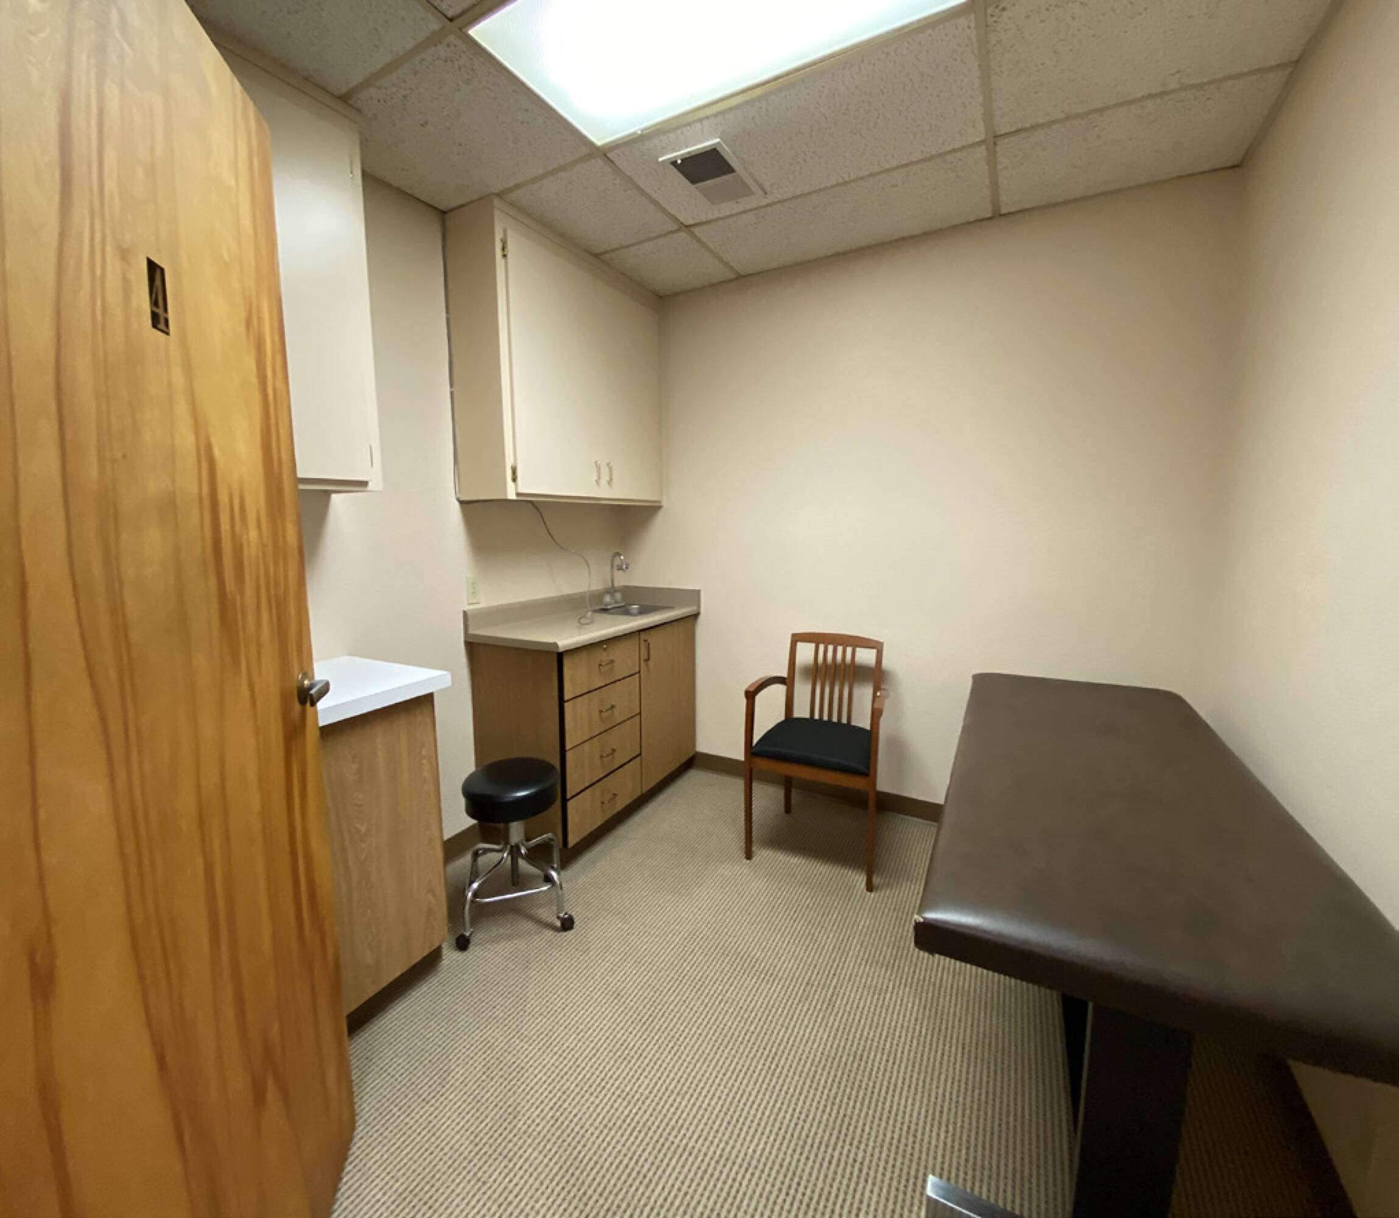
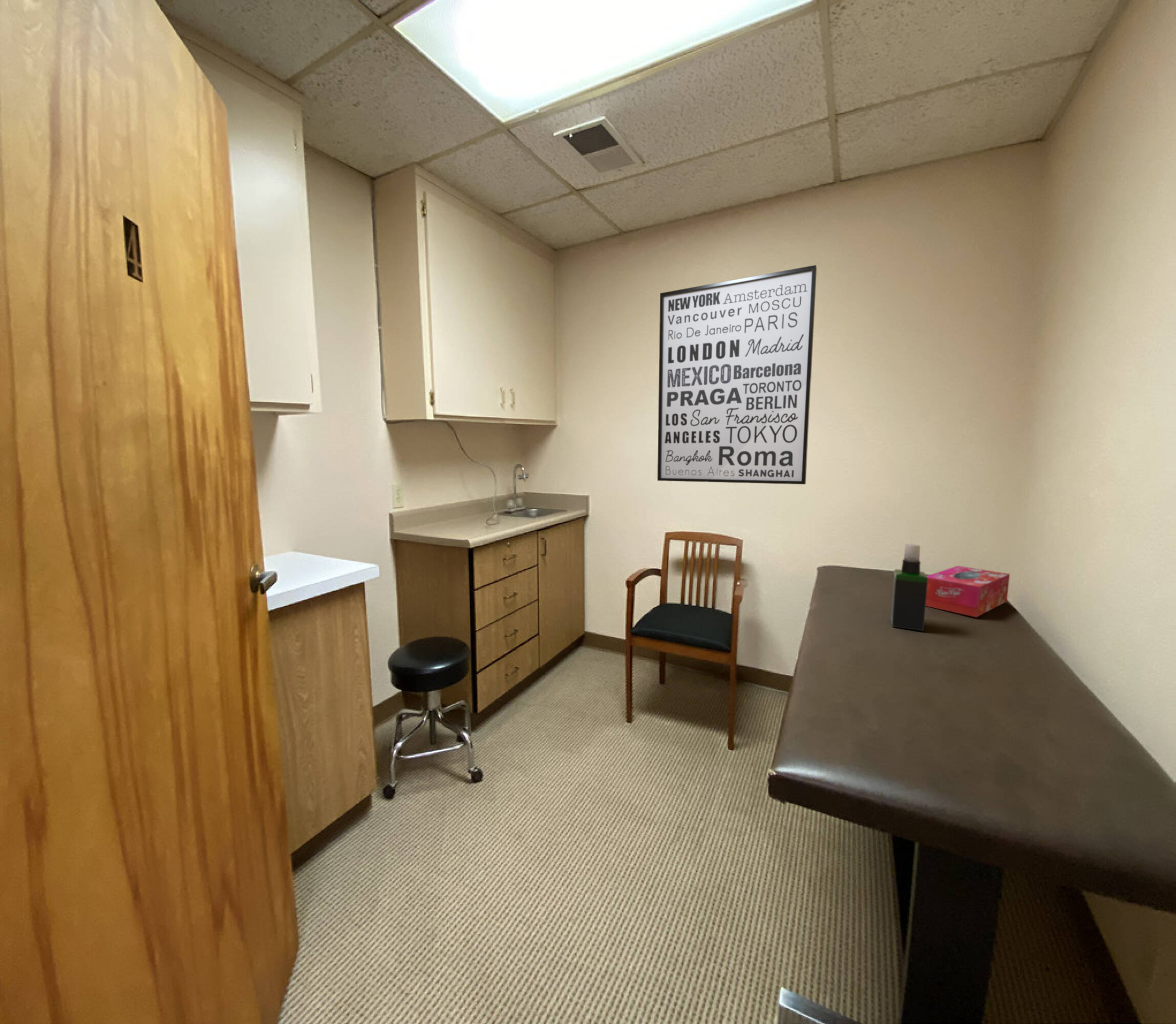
+ spray bottle [890,543,928,631]
+ wall art [657,265,817,485]
+ tissue box [926,565,1010,618]
